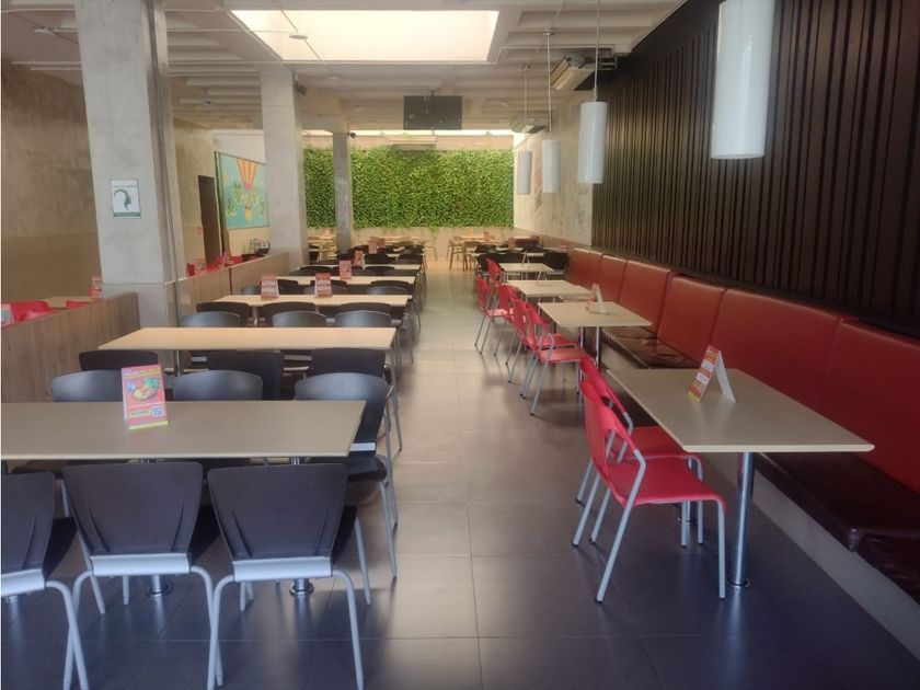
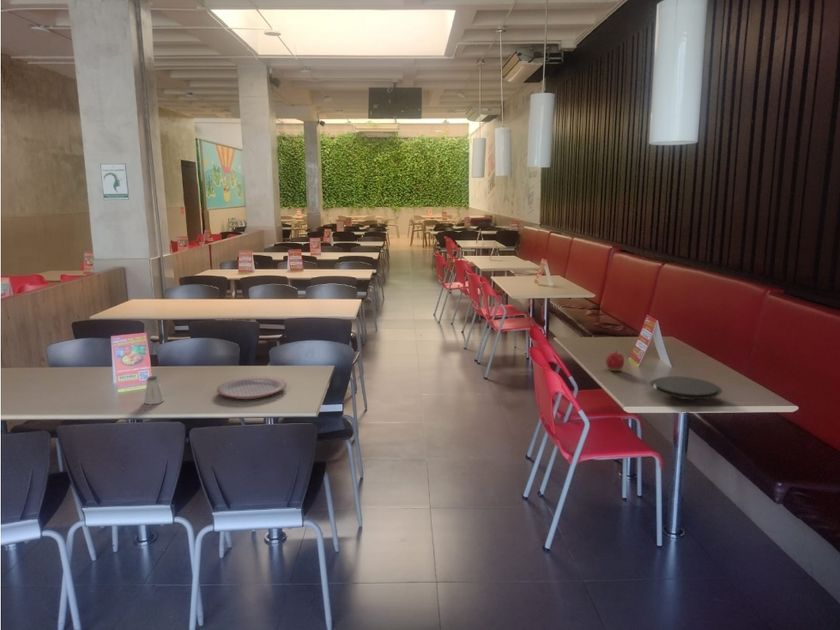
+ plate [649,375,723,400]
+ plate [216,375,288,400]
+ saltshaker [143,375,165,405]
+ apple [605,349,625,372]
